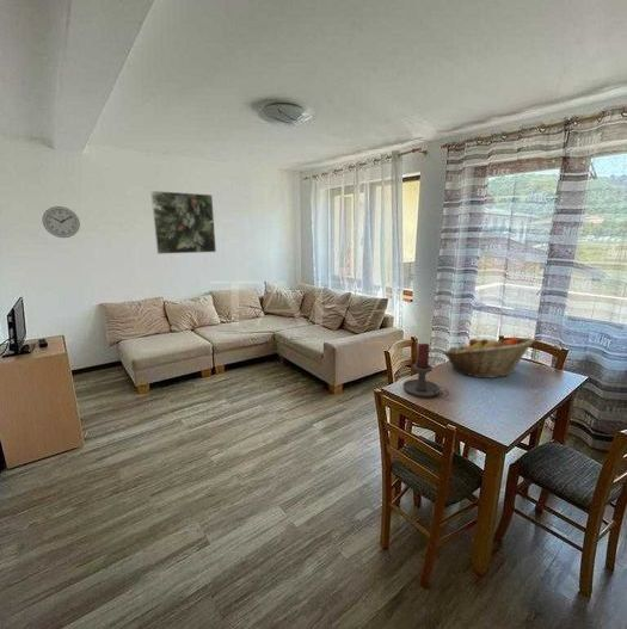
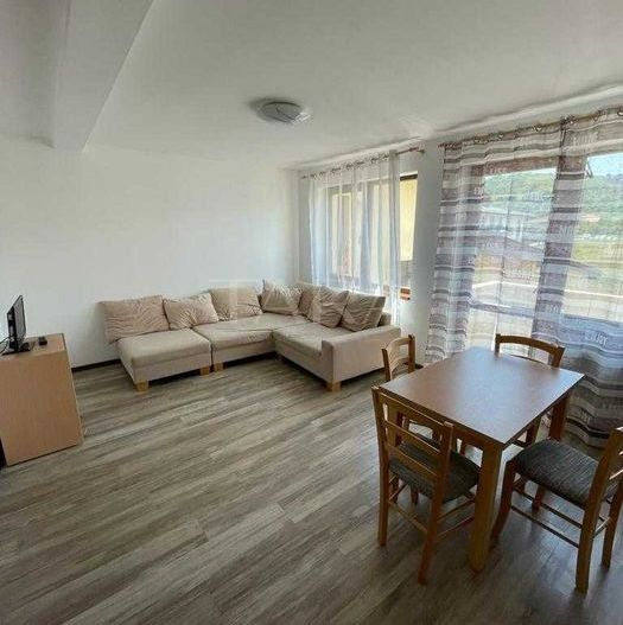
- fruit basket [442,335,535,378]
- wall clock [42,205,81,239]
- candle holder [401,343,450,399]
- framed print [149,190,217,255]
